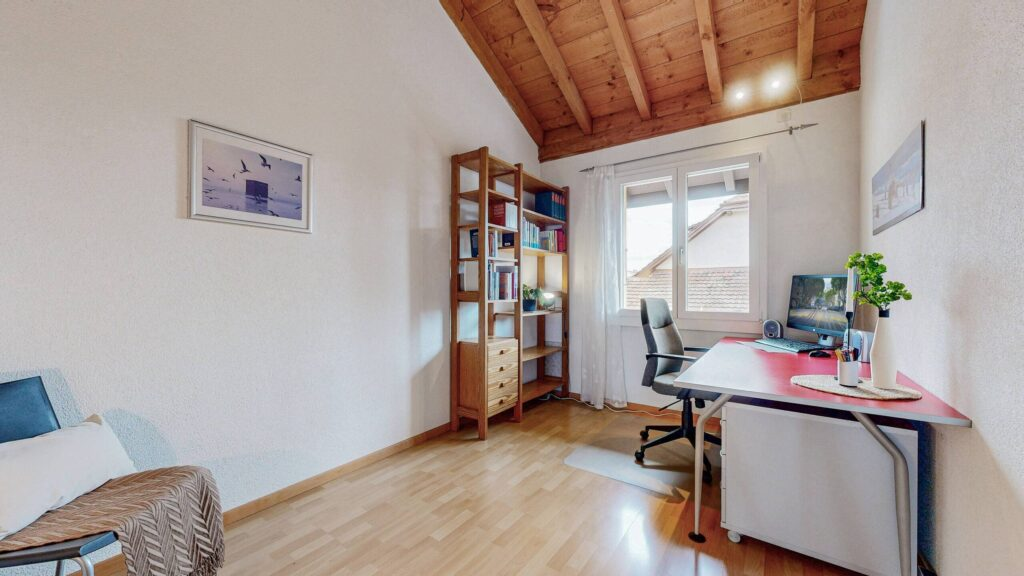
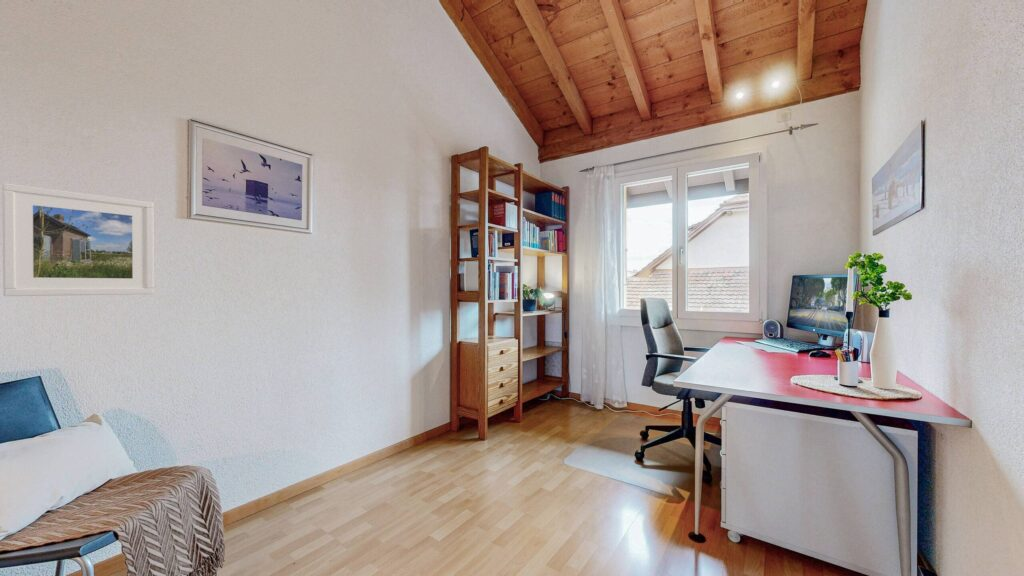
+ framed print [1,182,155,297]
